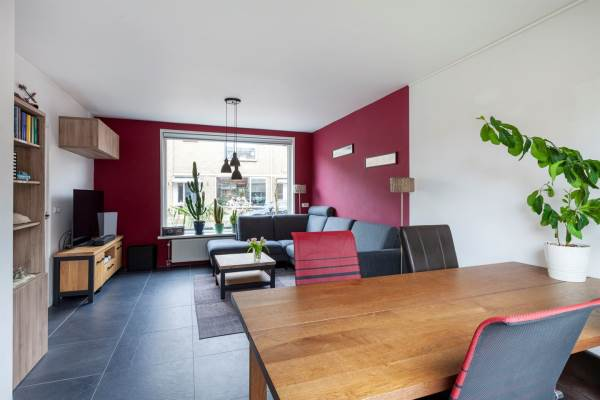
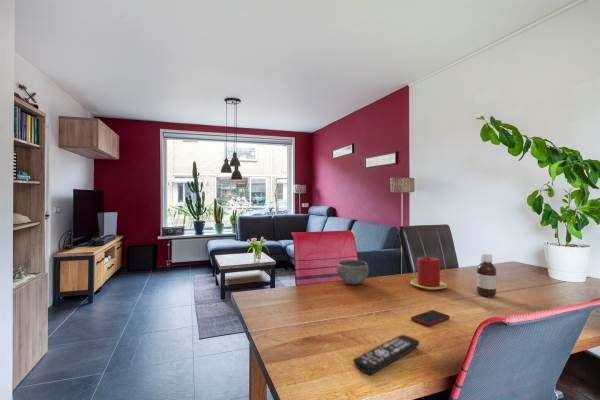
+ remote control [352,334,420,375]
+ bowl [336,259,370,286]
+ candle [410,256,448,291]
+ cell phone [410,309,451,327]
+ bottle [476,253,498,298]
